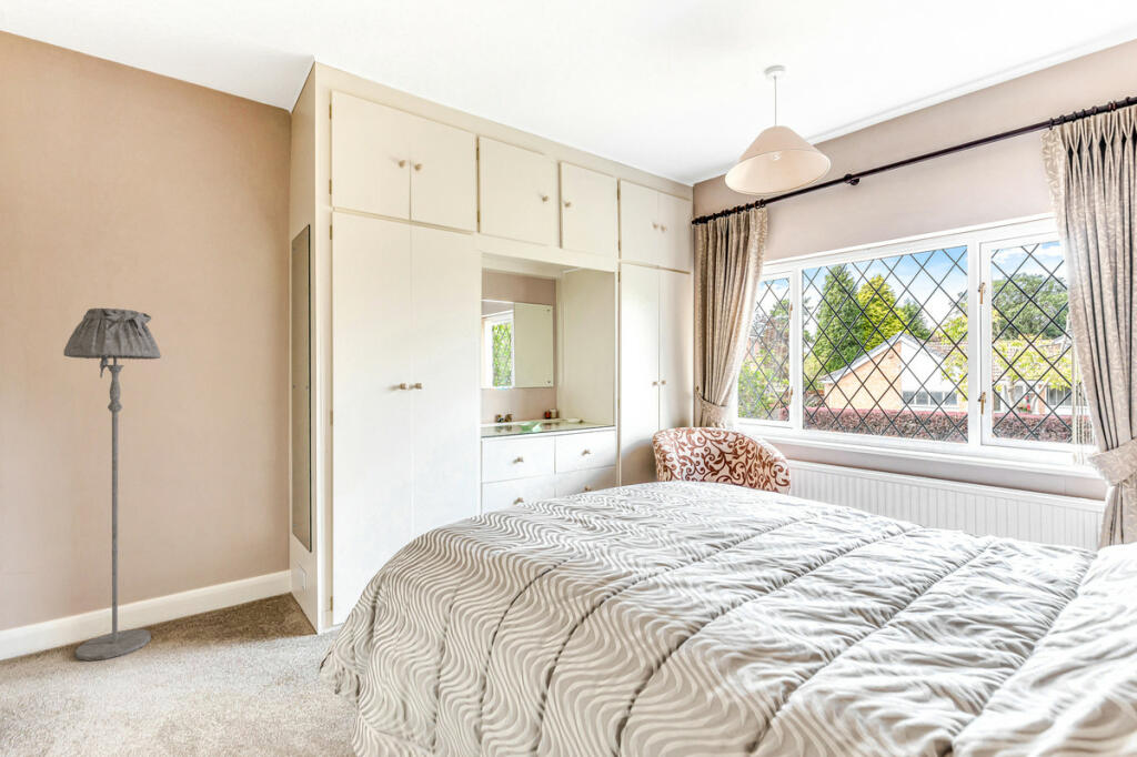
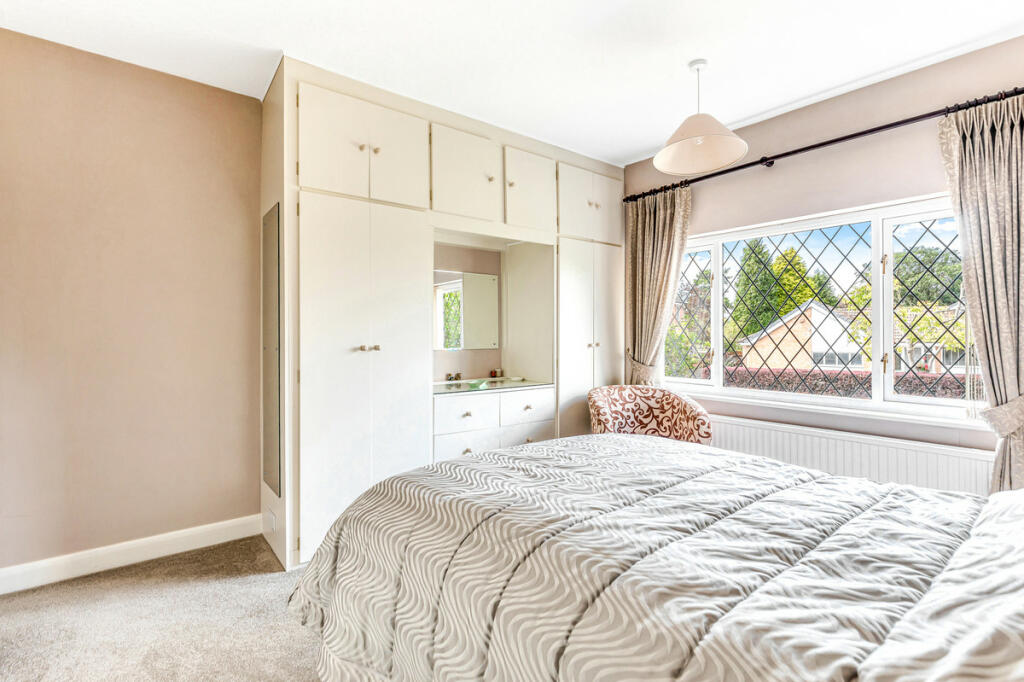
- floor lamp [62,307,162,662]
